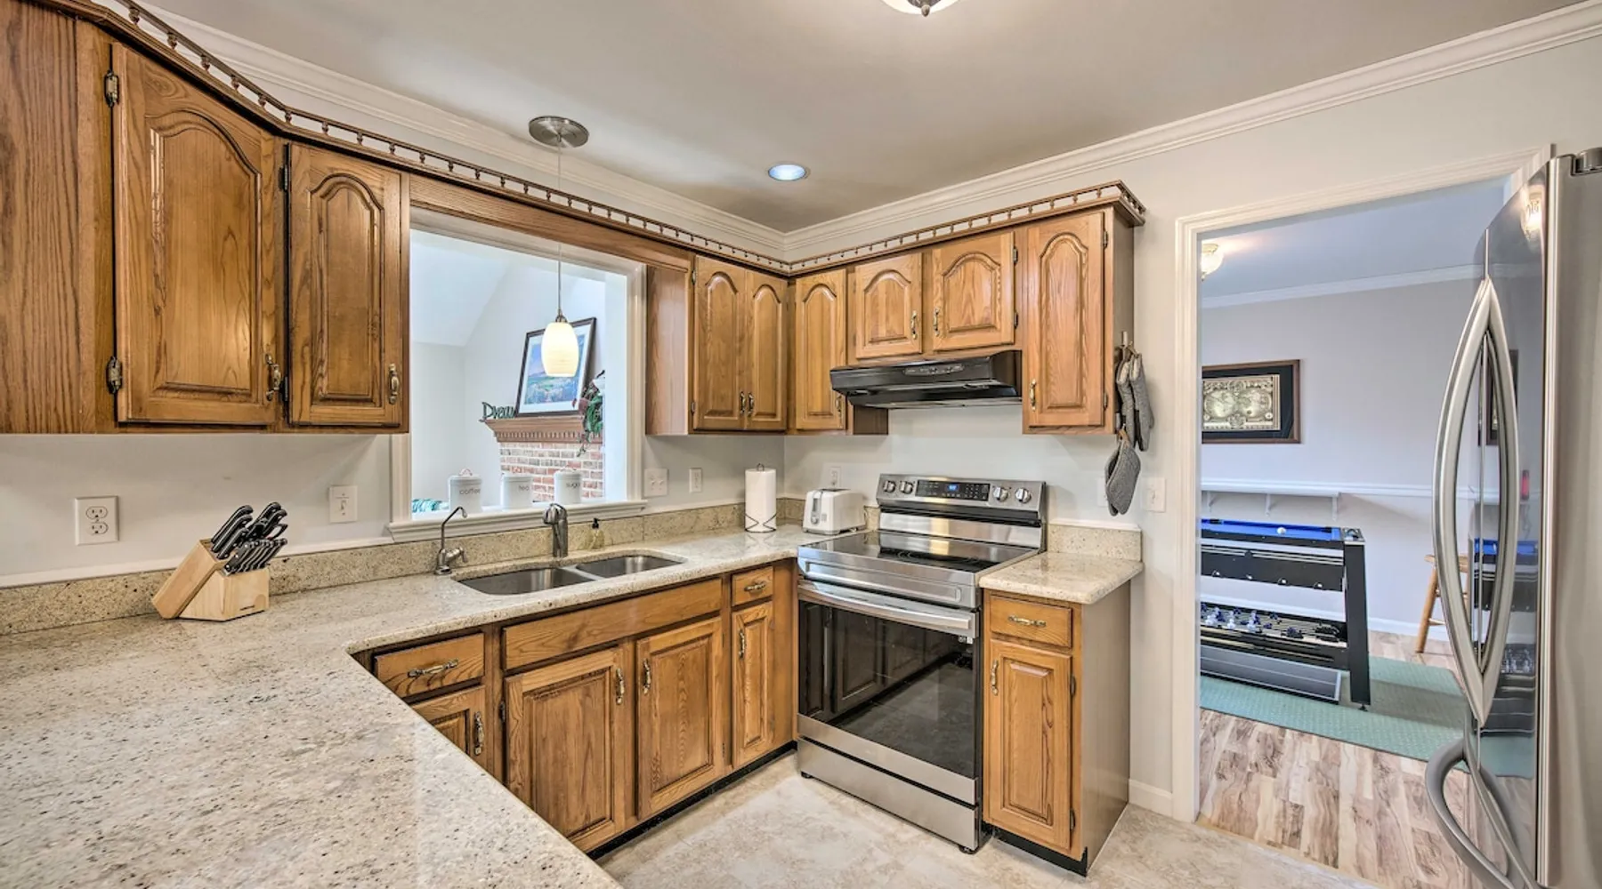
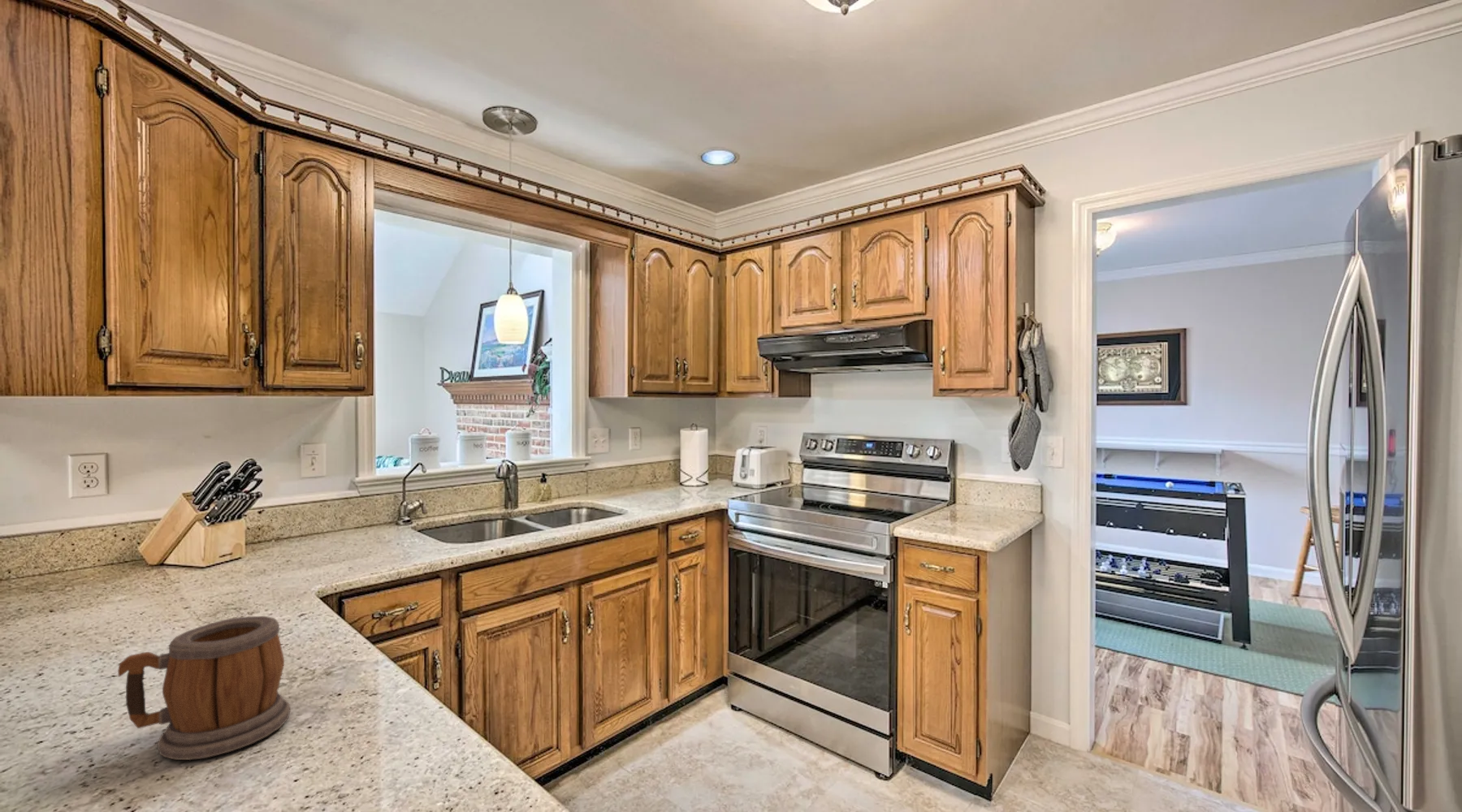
+ mug [117,615,291,761]
